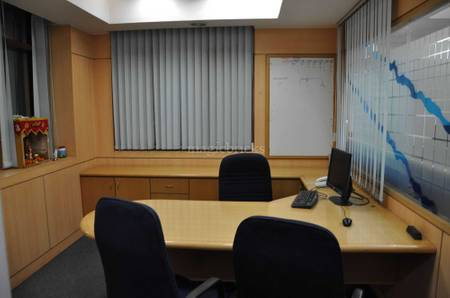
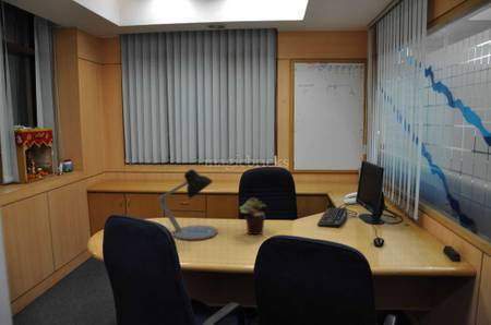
+ desk lamp [157,168,219,241]
+ potted plant [238,196,267,236]
